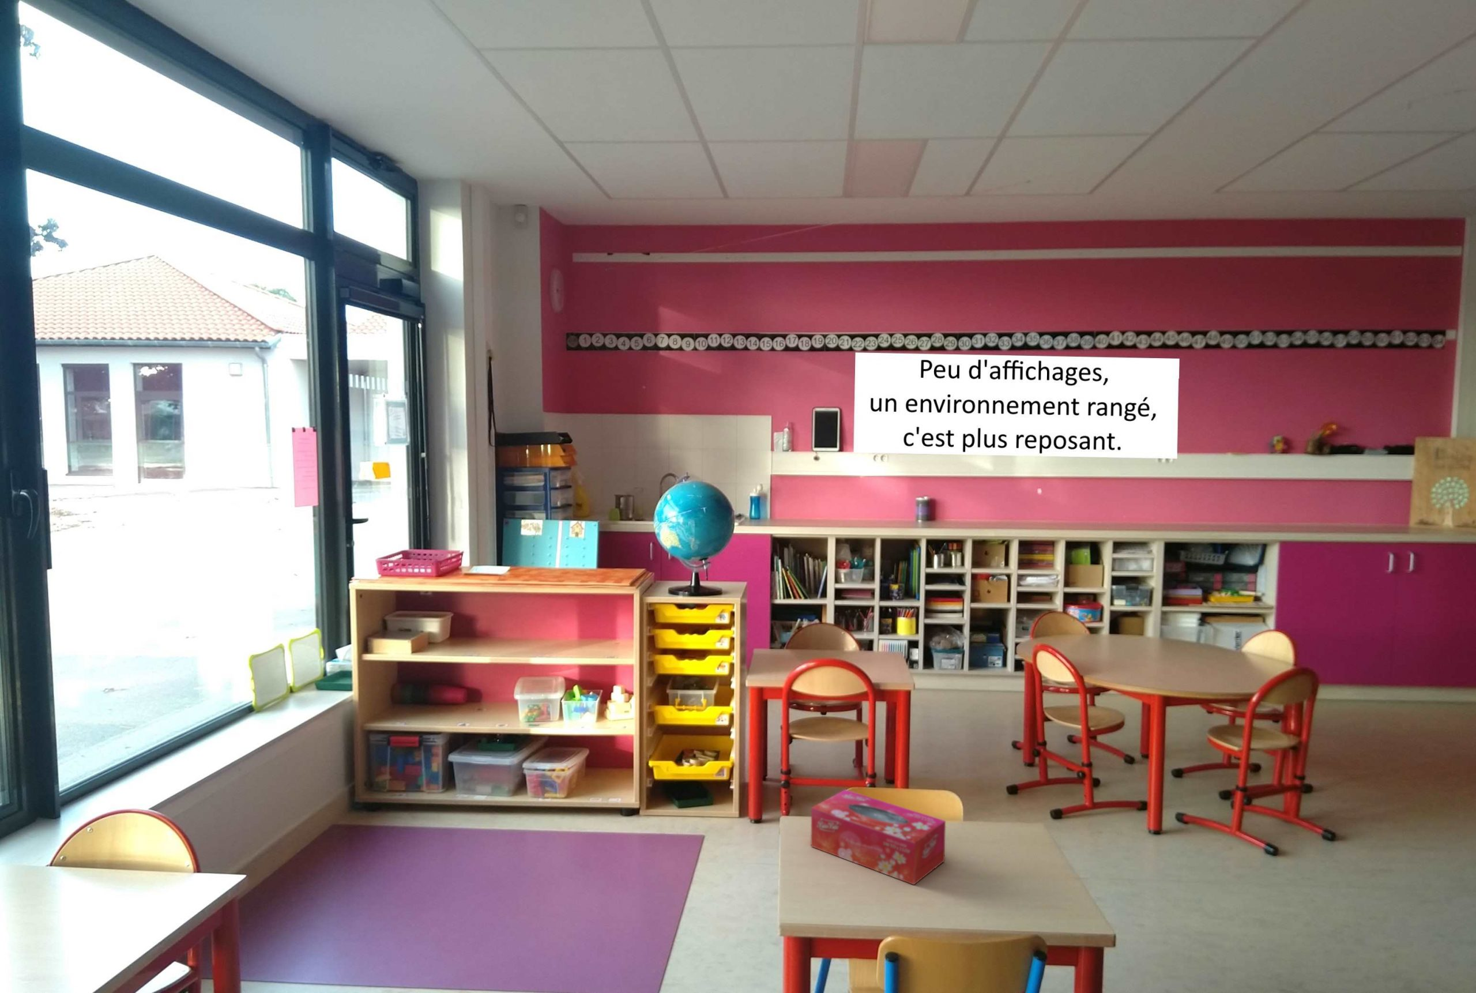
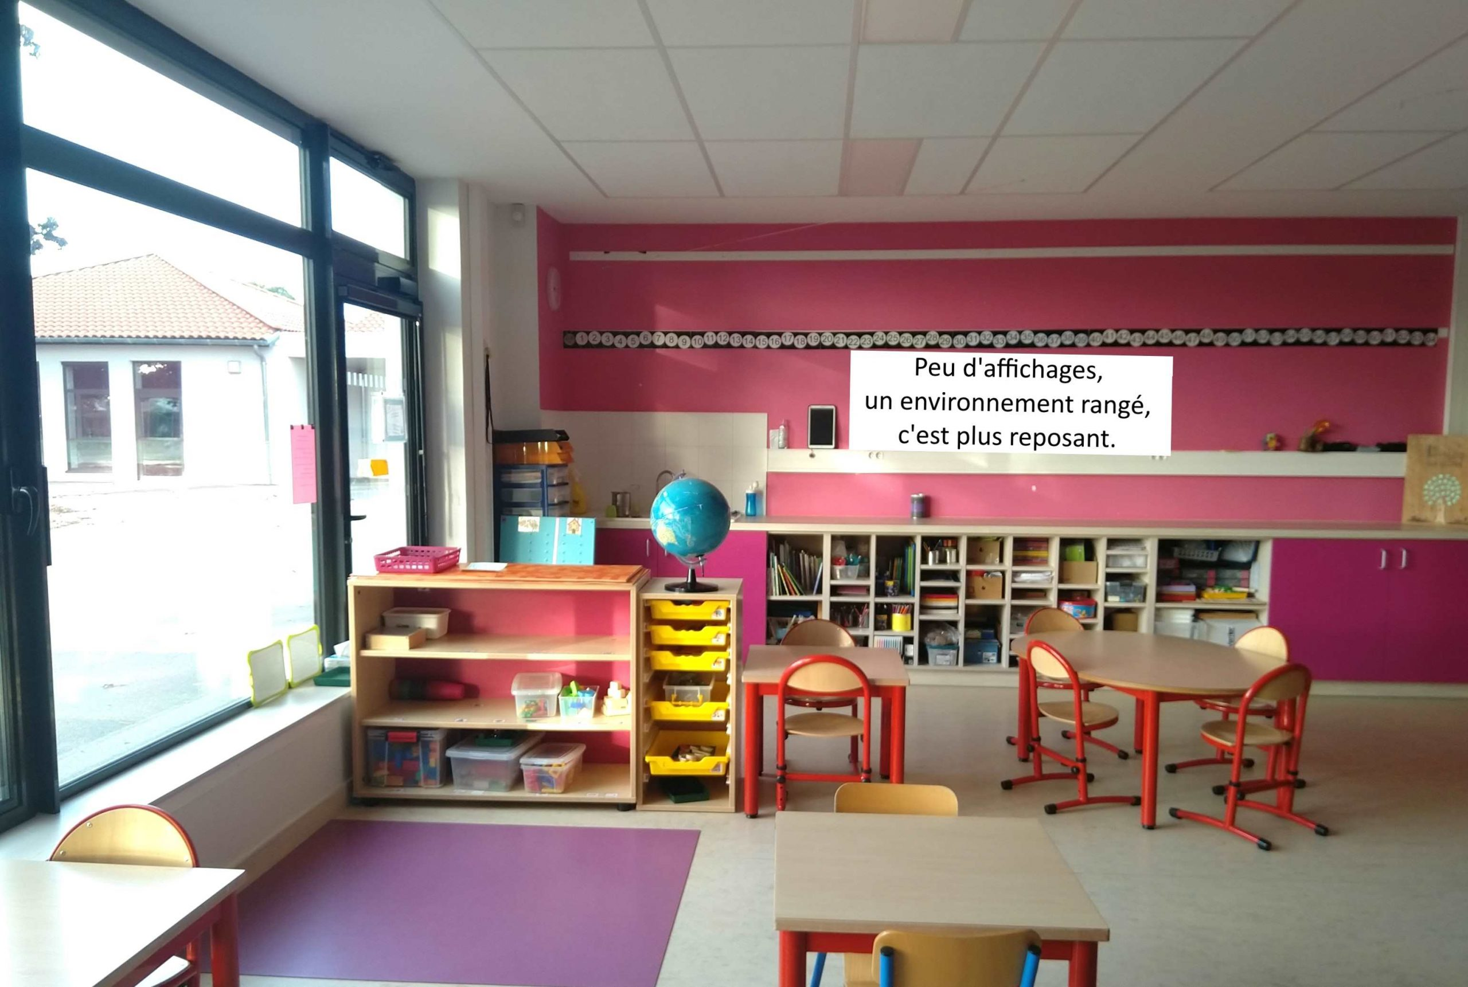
- tissue box [810,789,946,885]
